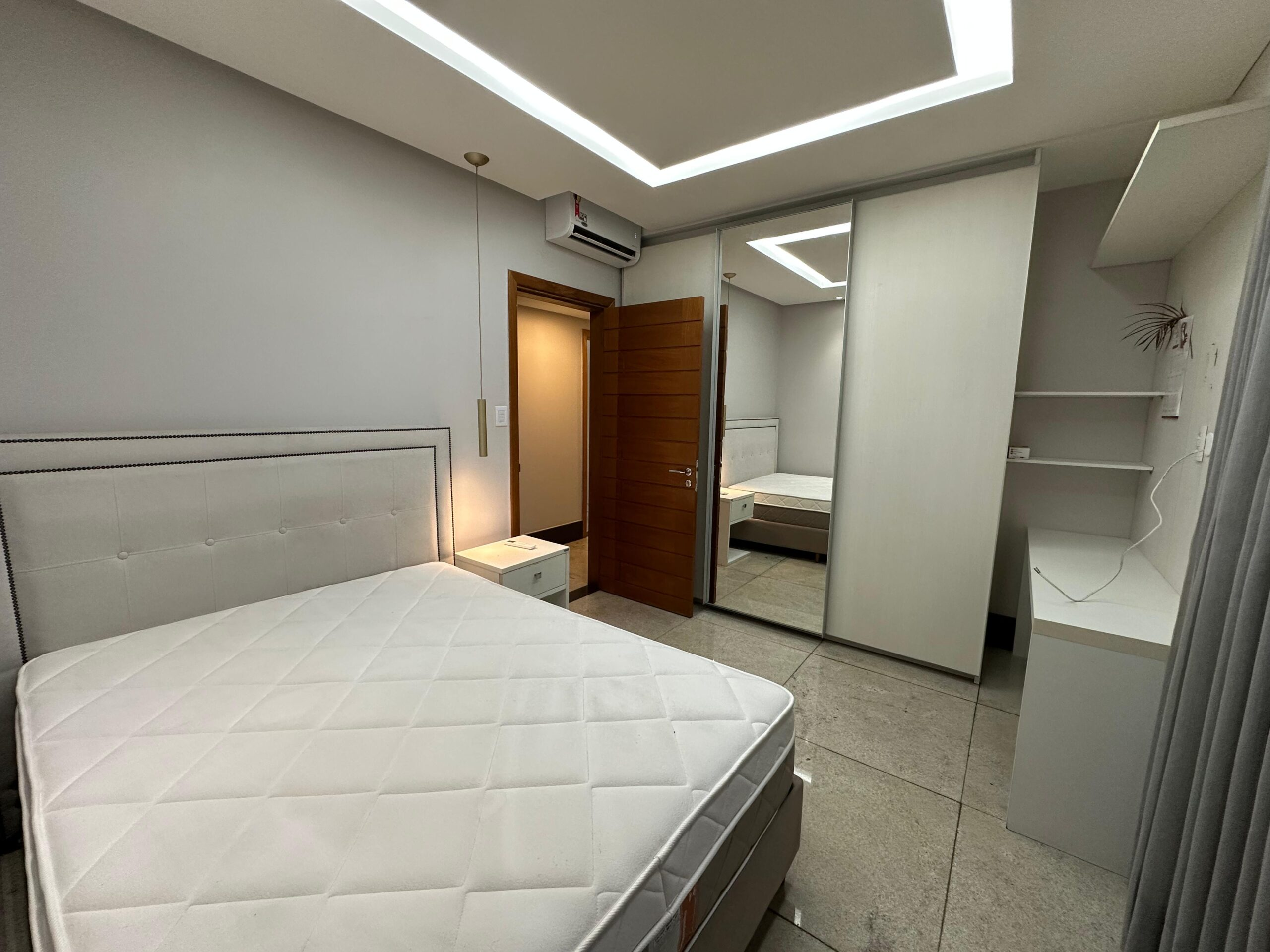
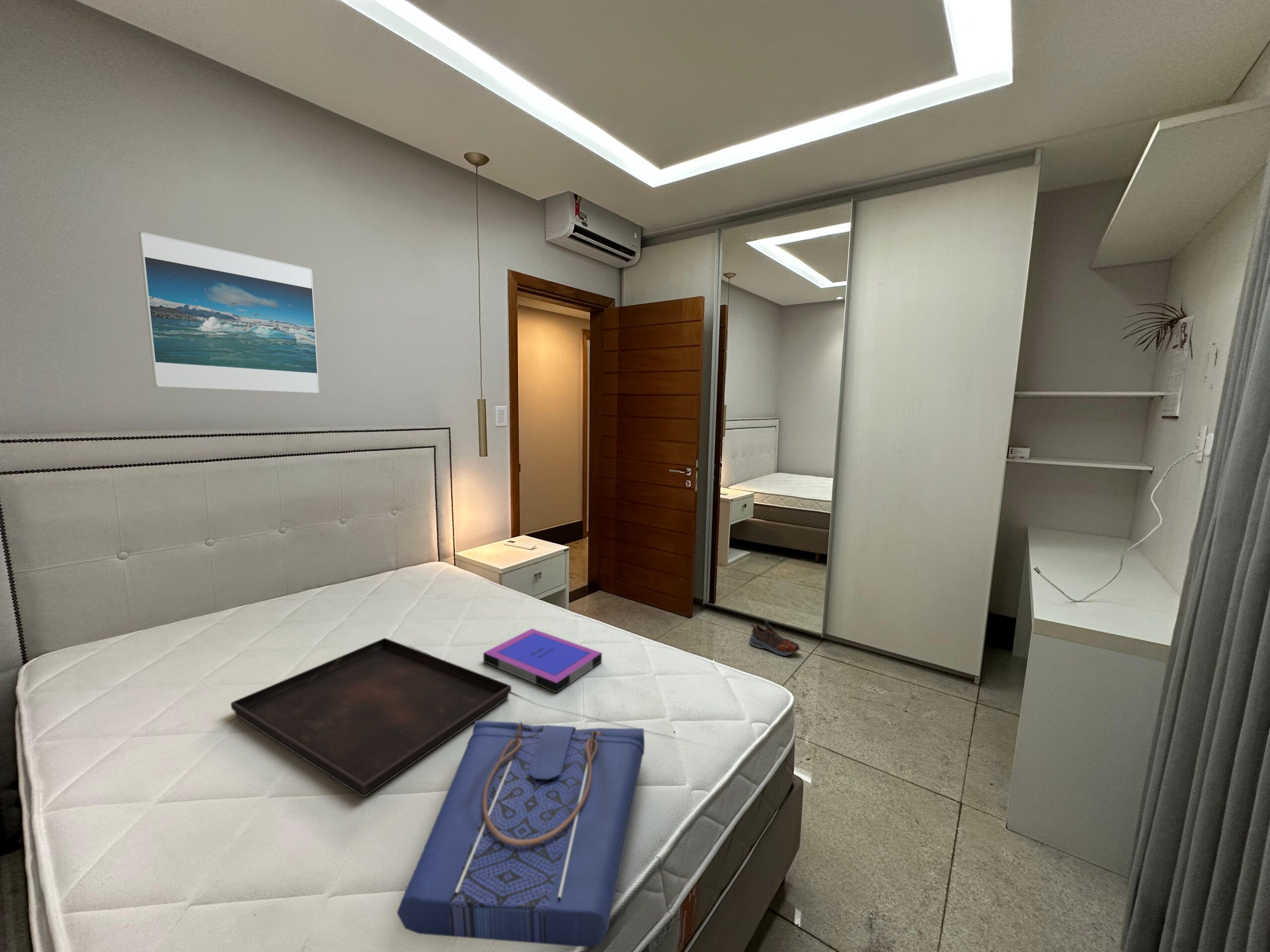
+ tote bag [396,720,645,948]
+ serving tray [230,638,512,798]
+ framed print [138,231,320,394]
+ shoe [749,619,800,656]
+ book [483,628,602,694]
